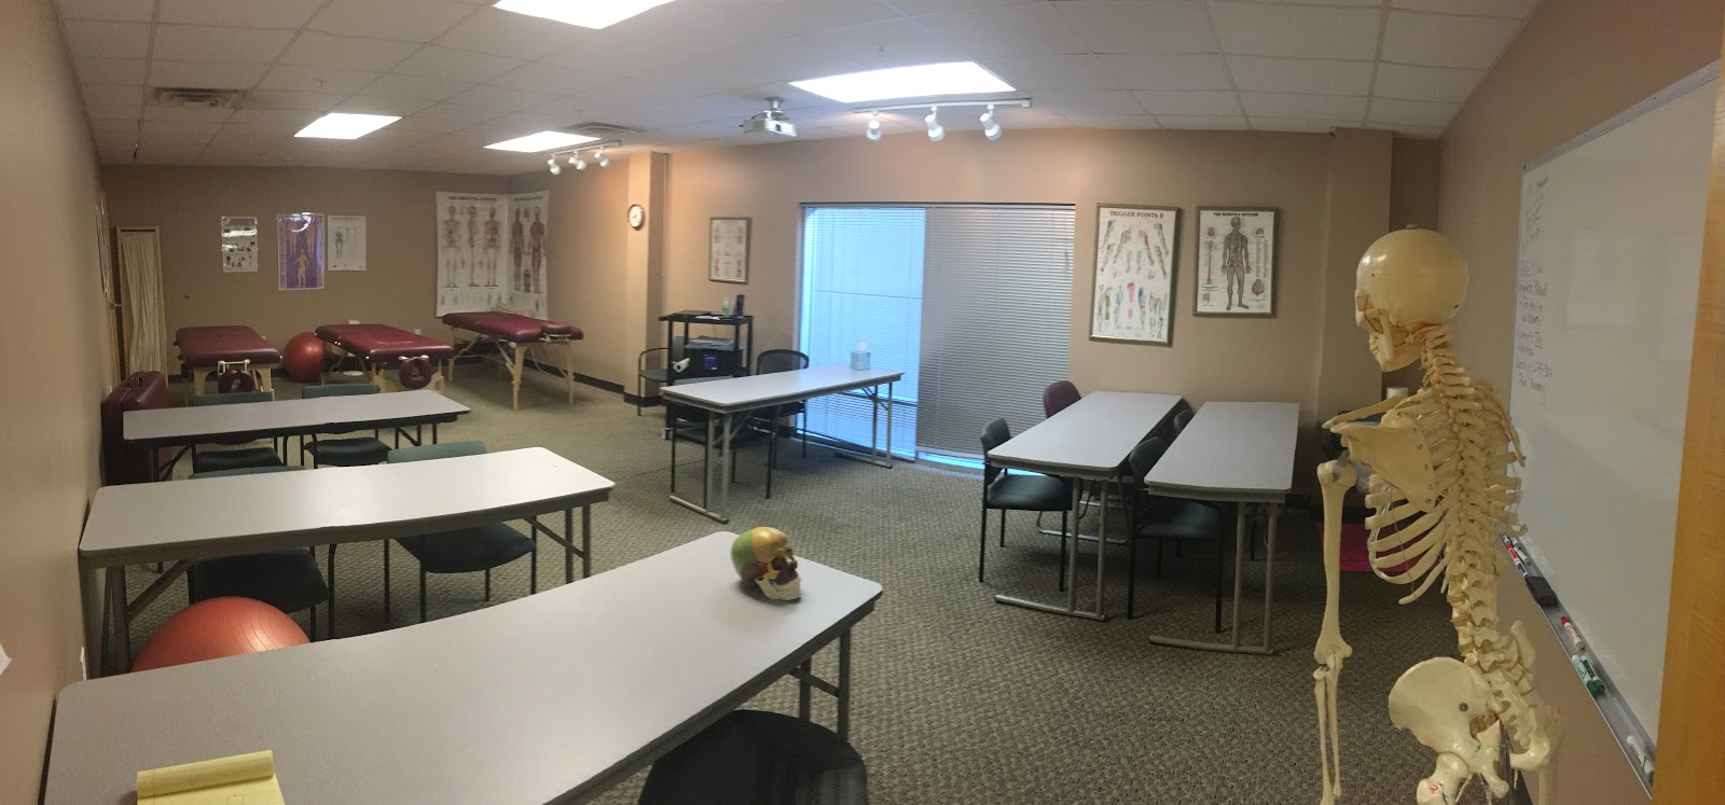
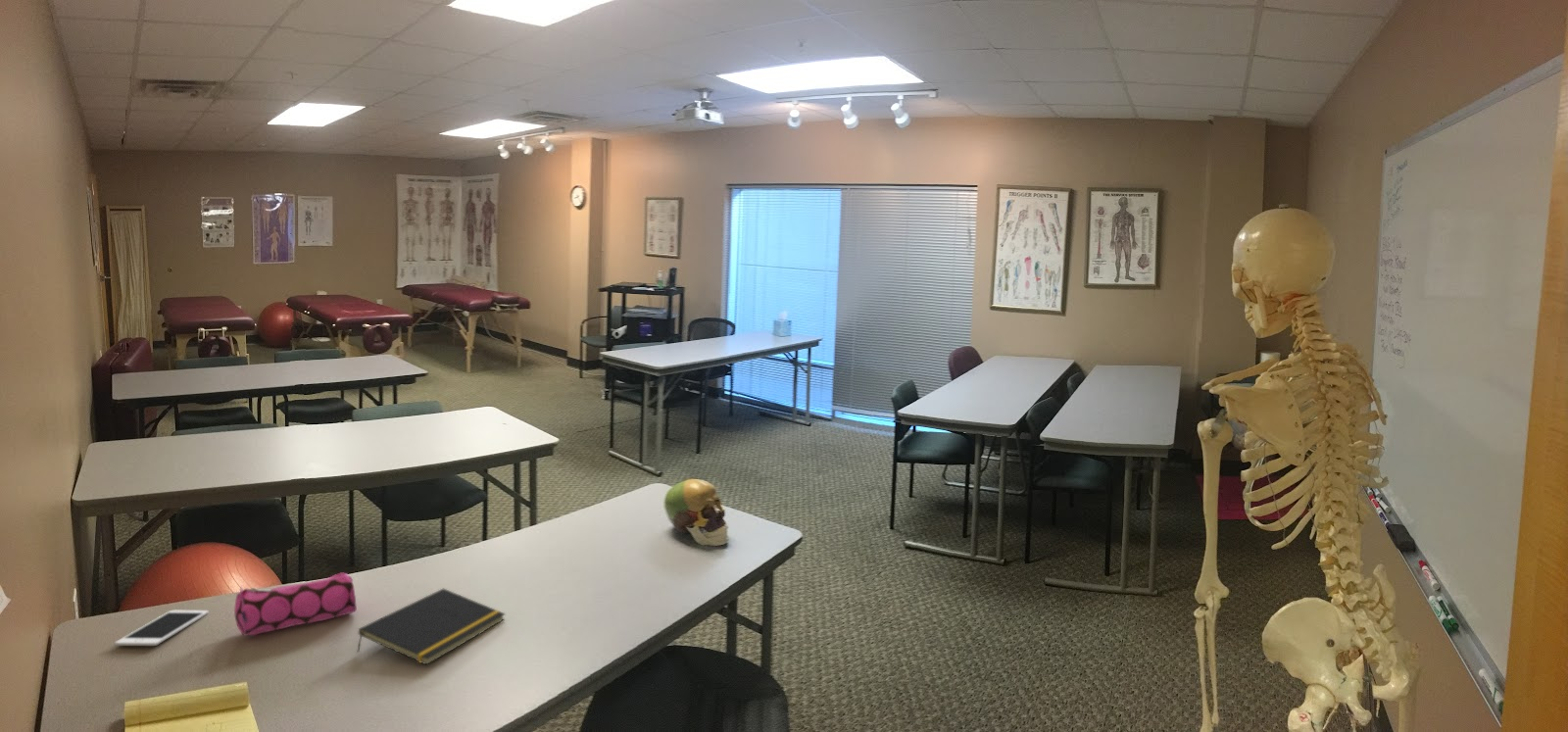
+ pencil case [233,571,358,637]
+ cell phone [114,610,210,647]
+ notepad [356,588,507,666]
